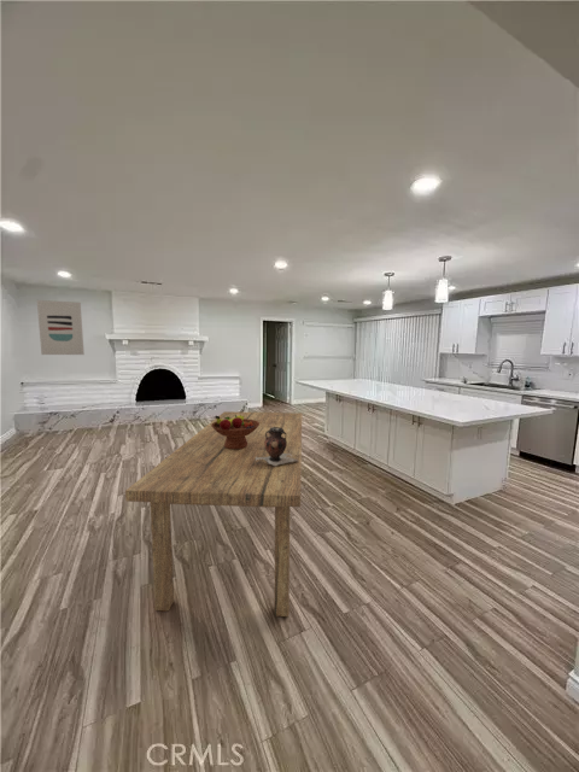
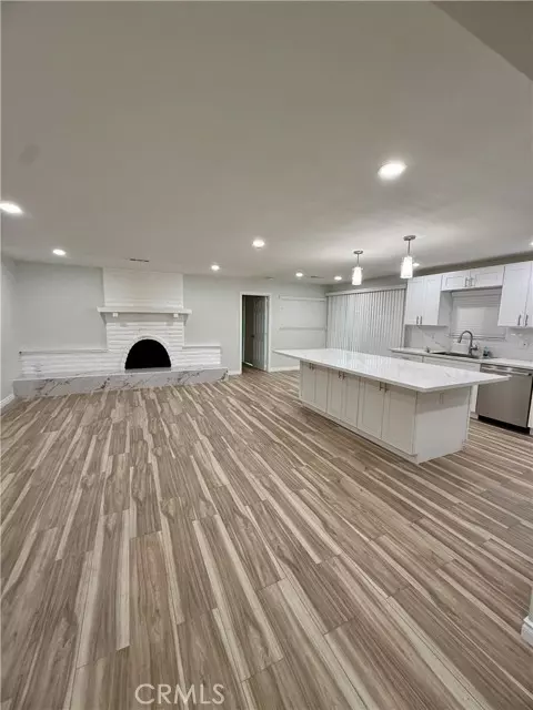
- vase [256,427,299,466]
- wall art [36,299,86,356]
- dining table [124,410,303,618]
- fruit bowl [211,415,259,450]
